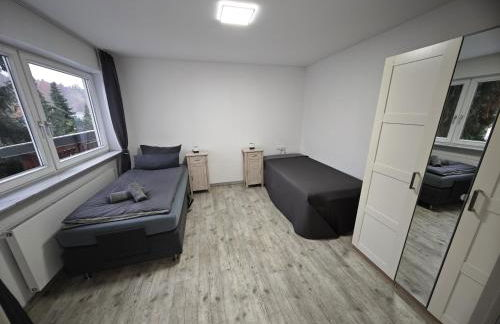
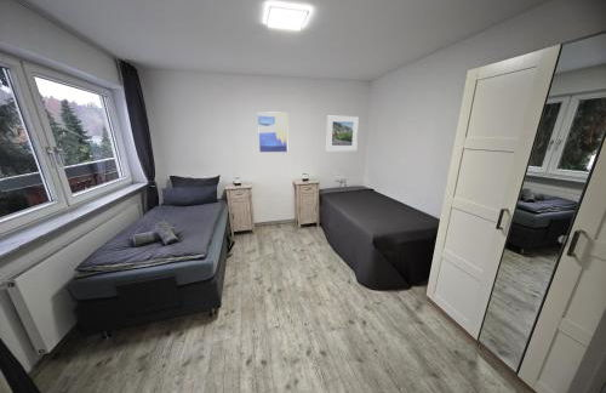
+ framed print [326,115,360,152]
+ wall art [257,110,290,153]
